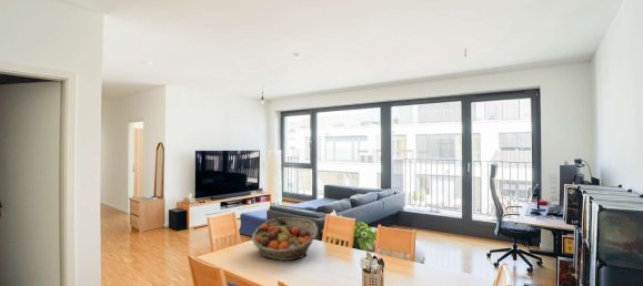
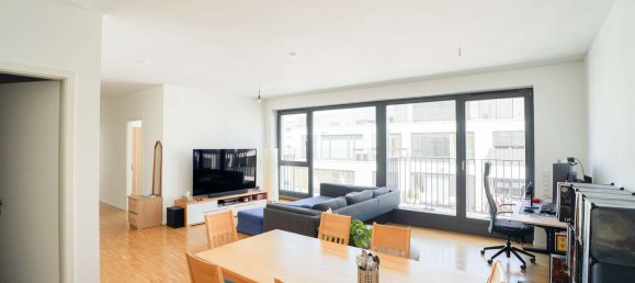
- fruit basket [251,216,319,262]
